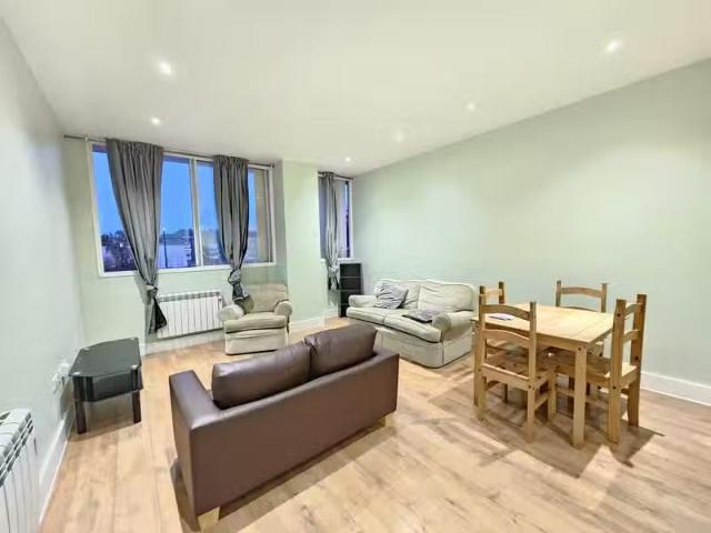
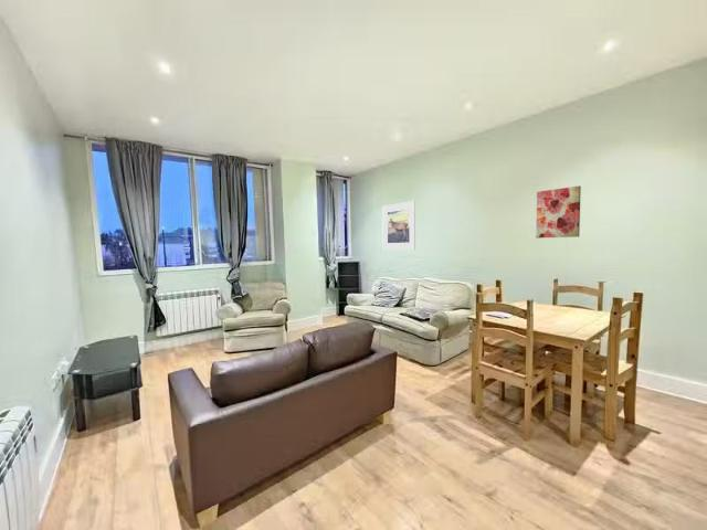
+ wall art [535,184,582,239]
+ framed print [382,200,416,251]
